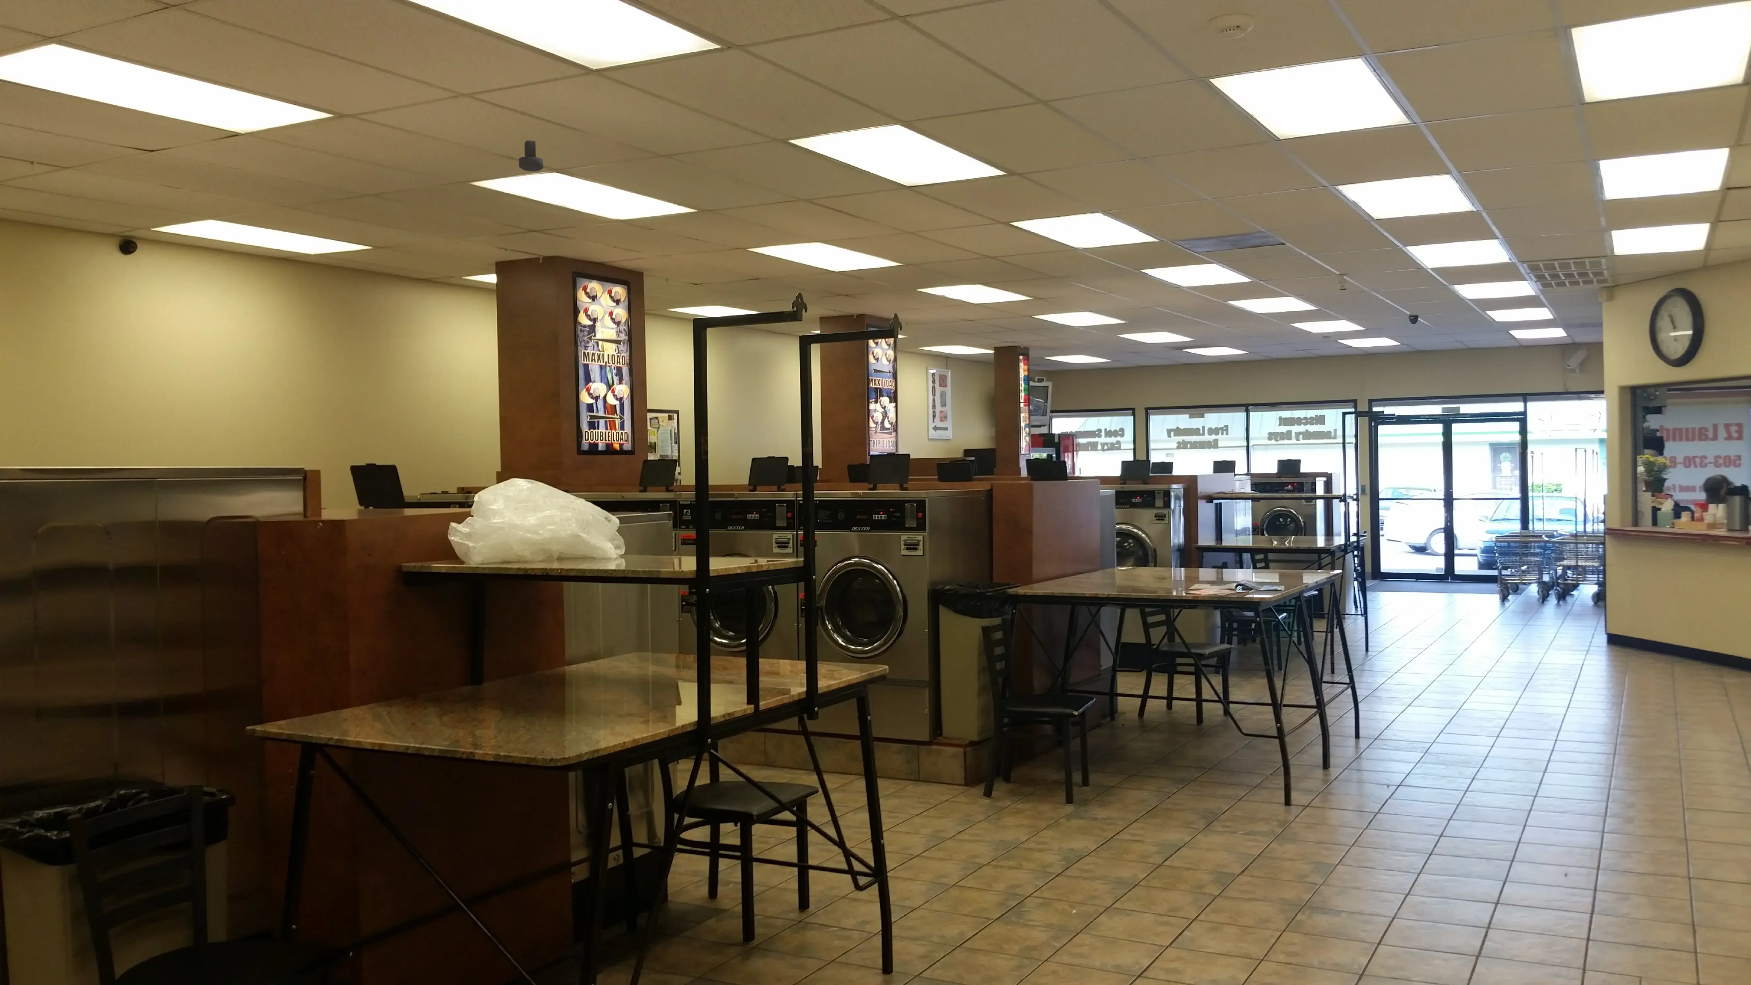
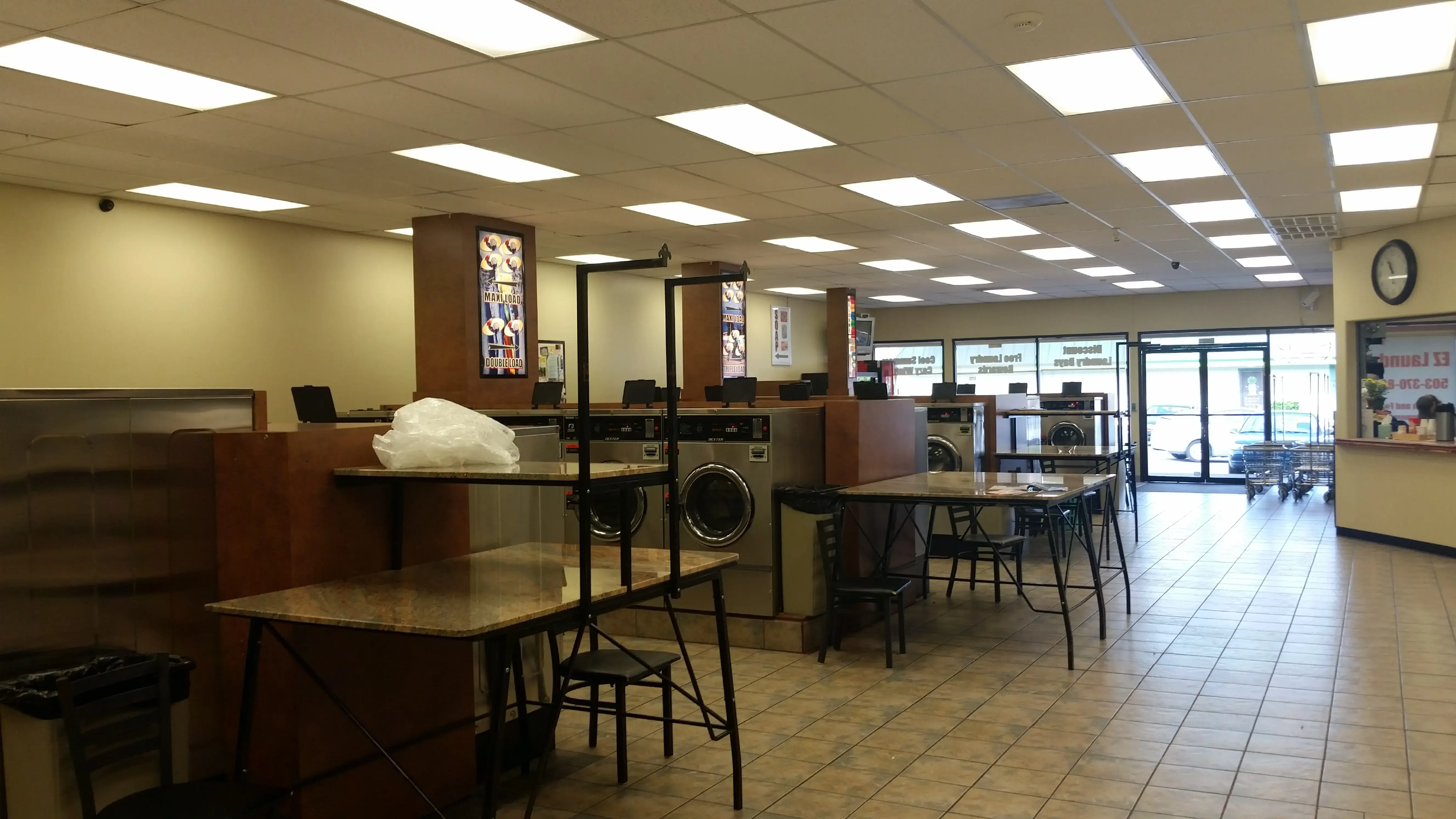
- security camera [518,140,544,172]
